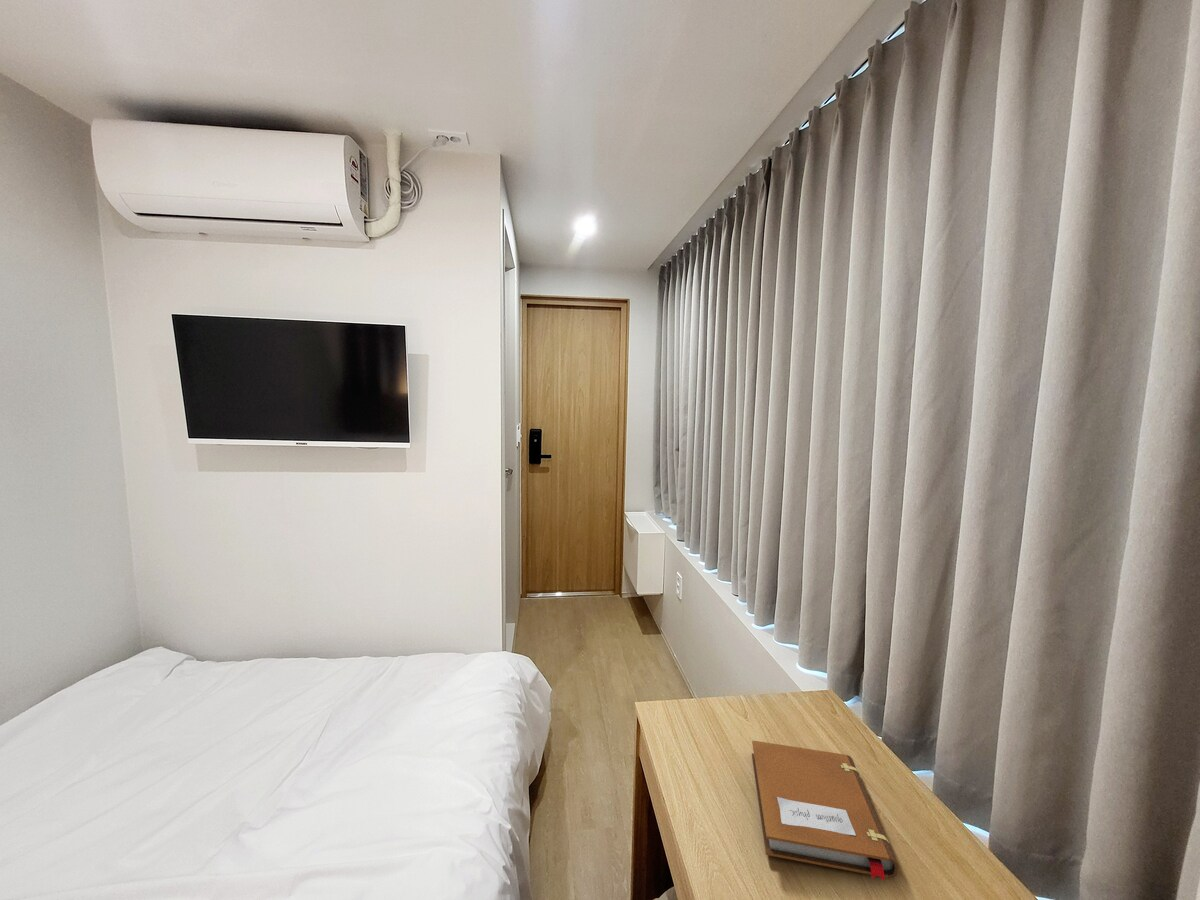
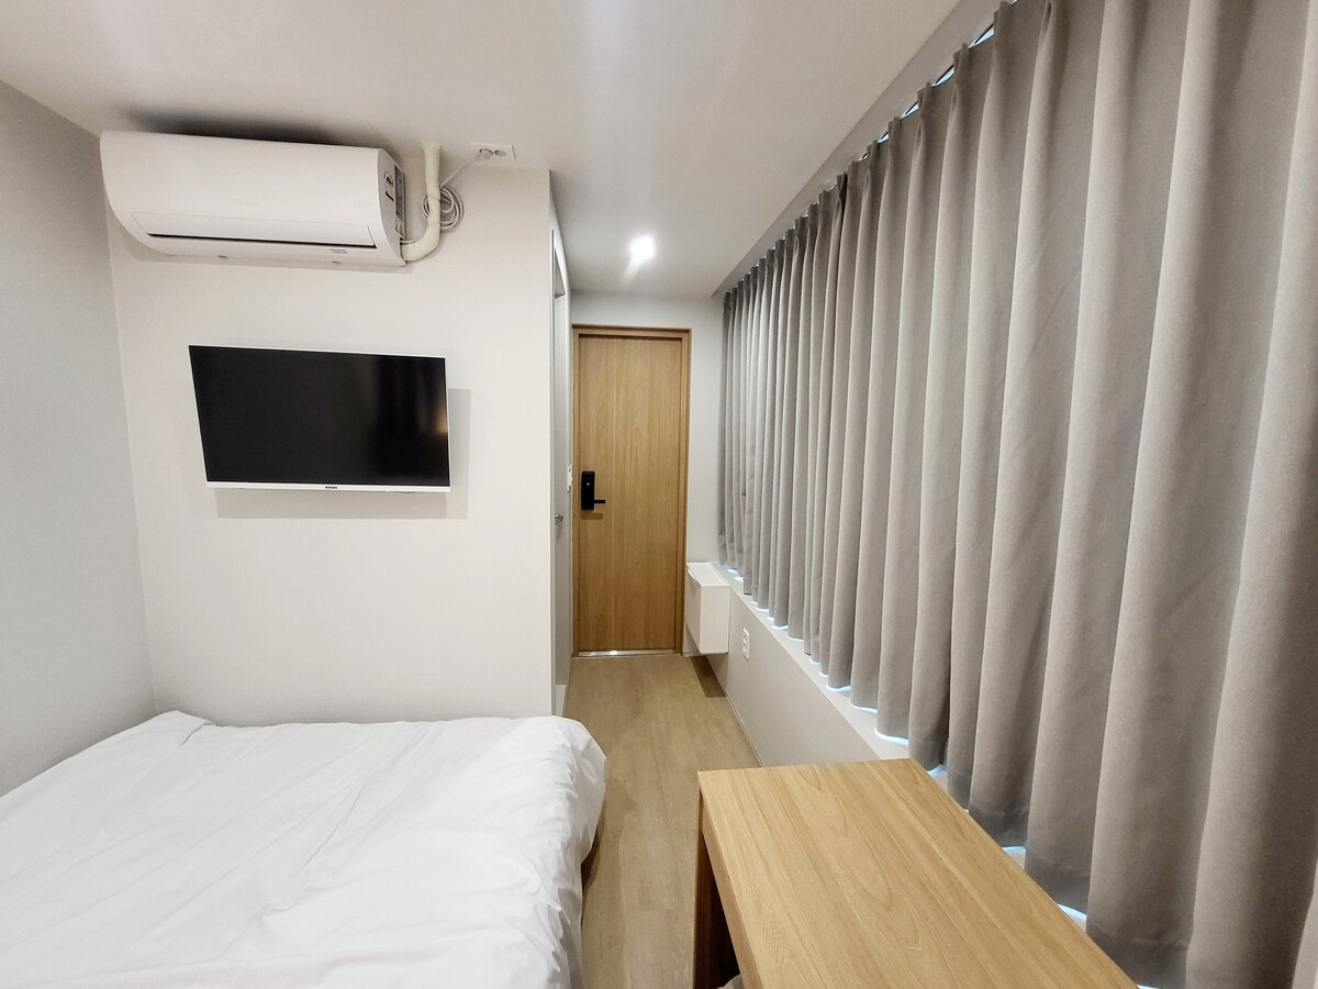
- notebook [751,740,899,882]
